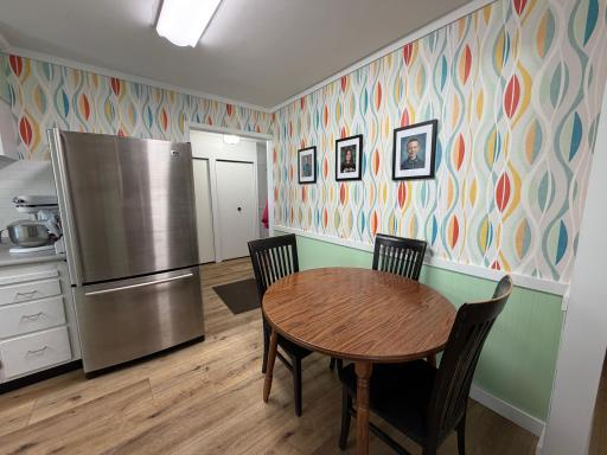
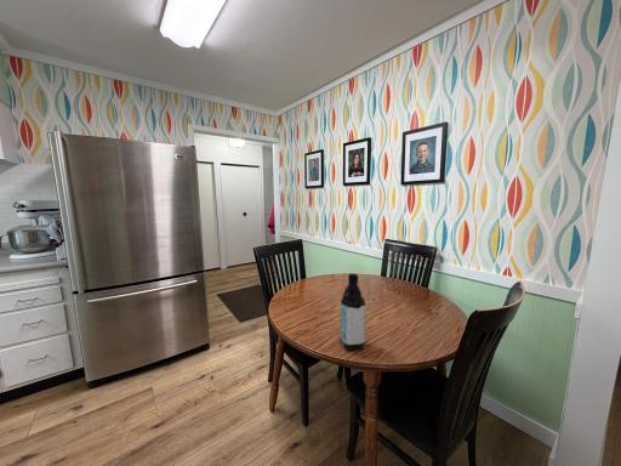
+ water bottle [340,272,366,351]
